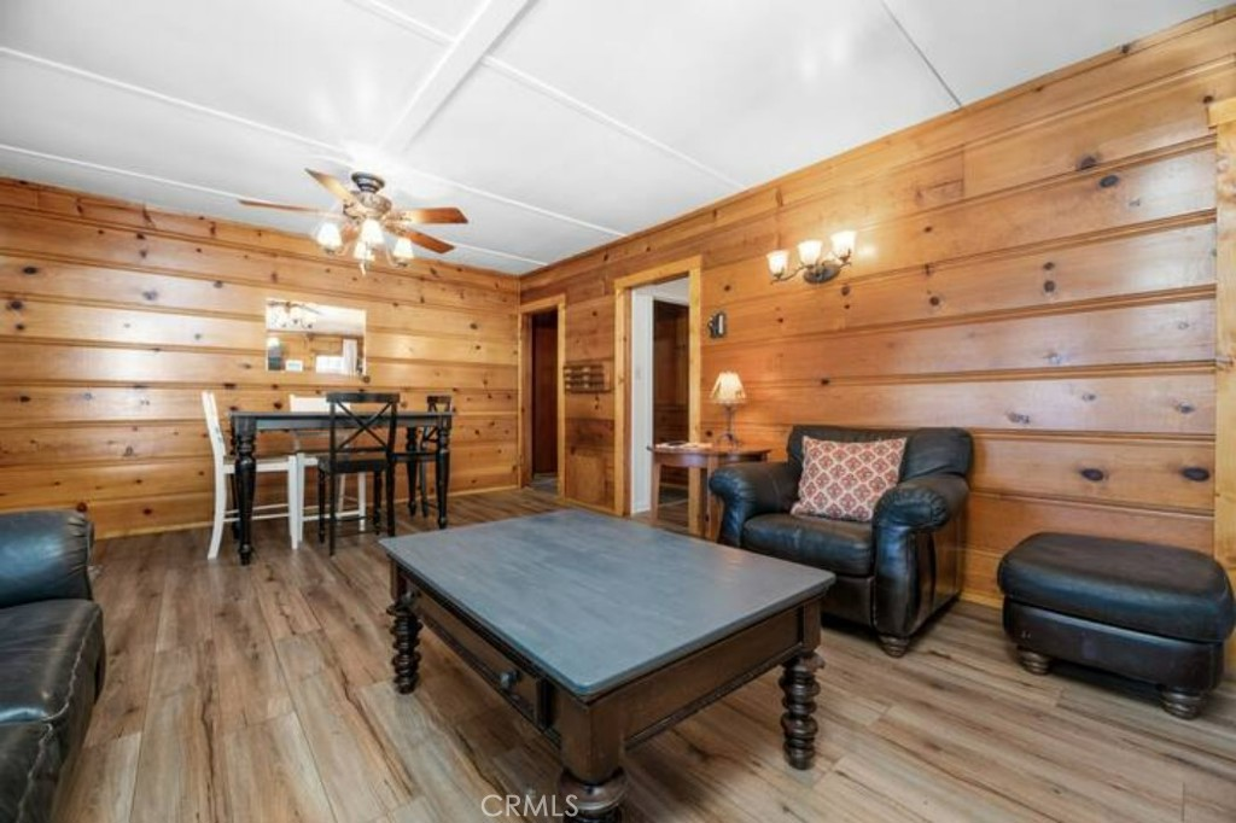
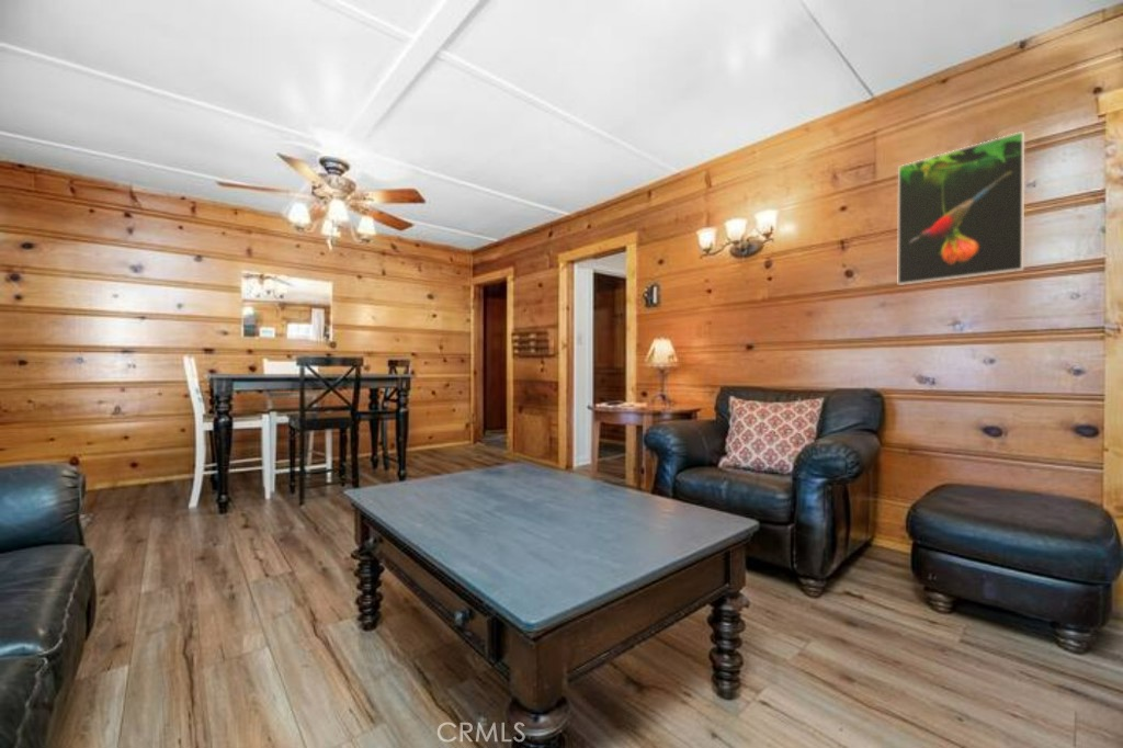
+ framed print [897,131,1025,286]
